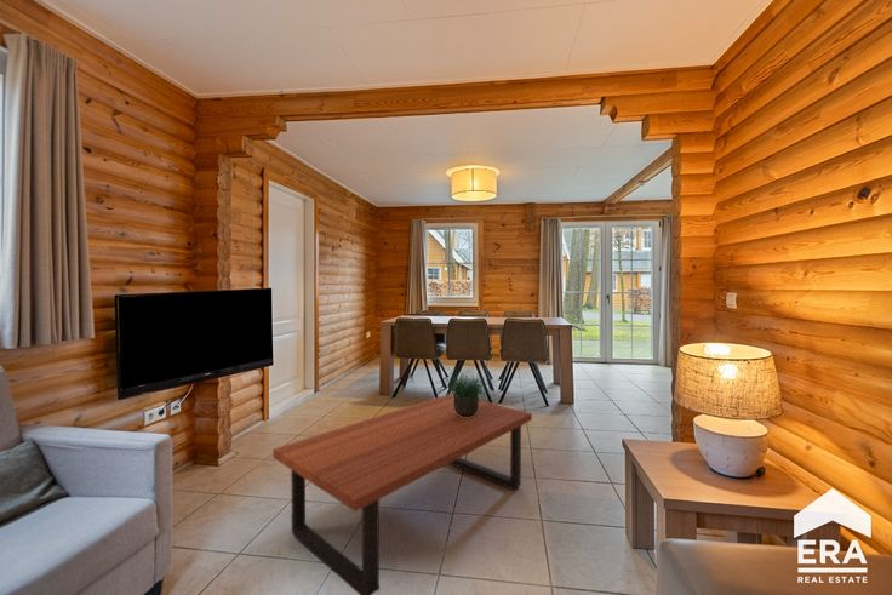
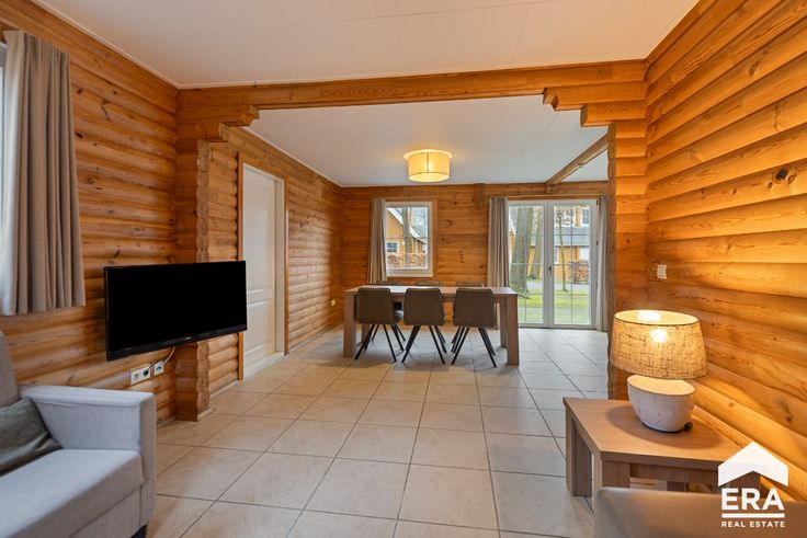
- coffee table [271,393,533,595]
- potted plant [441,361,491,417]
